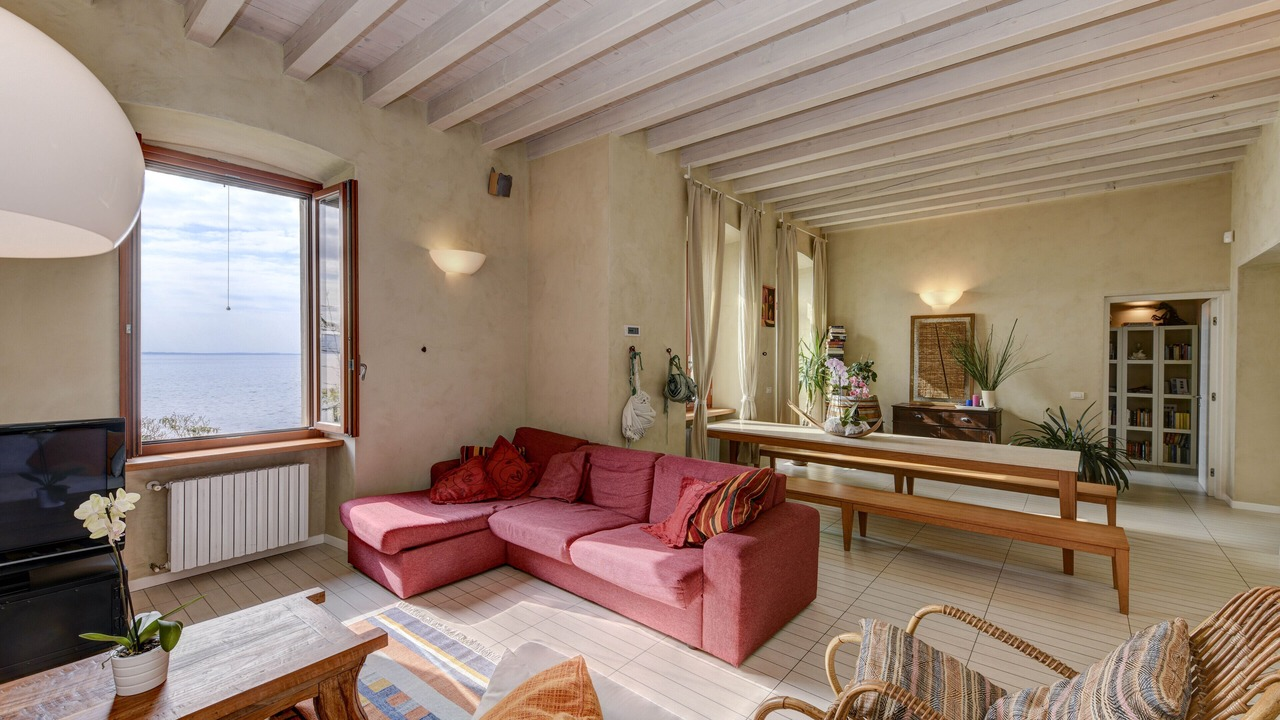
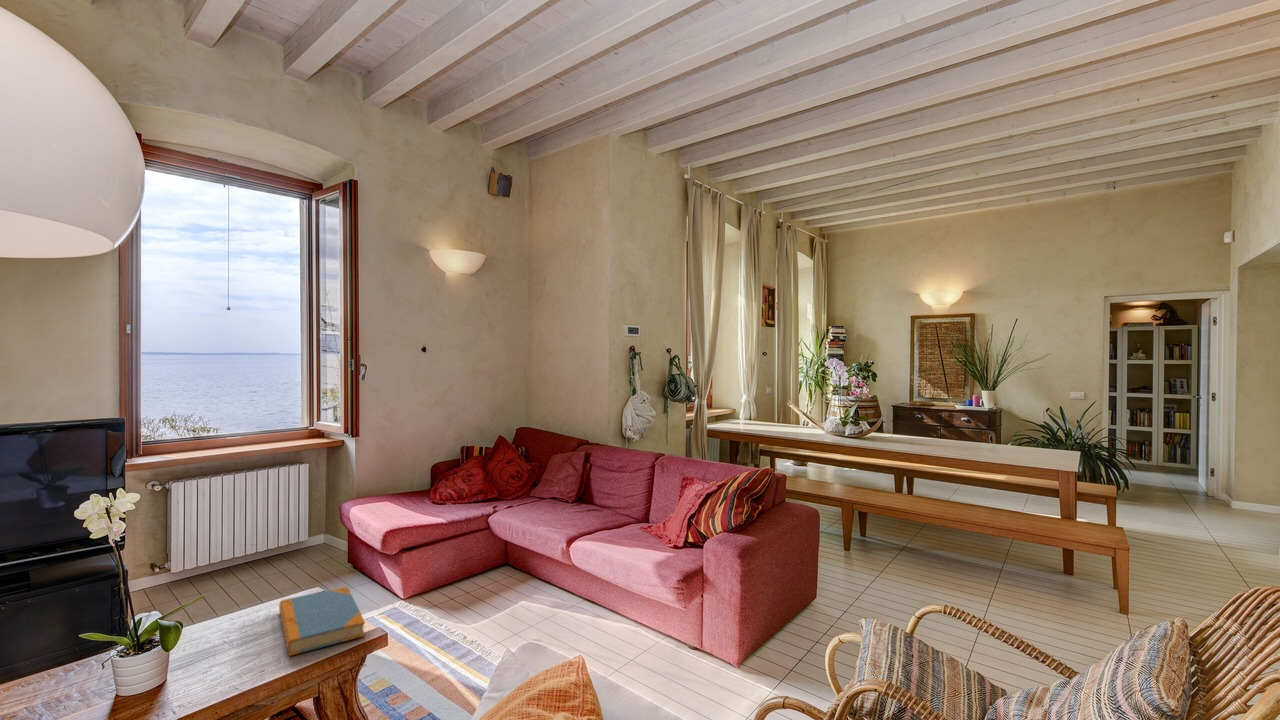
+ book [278,586,366,657]
